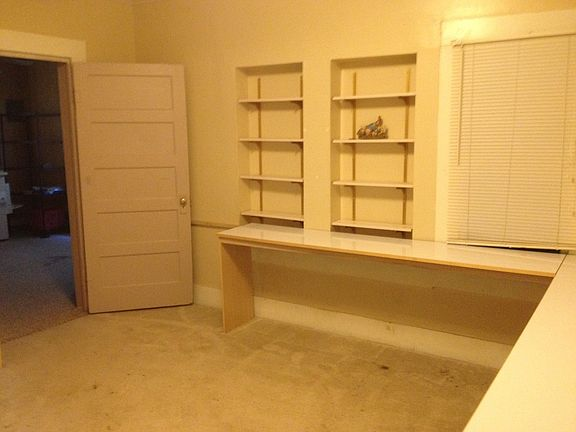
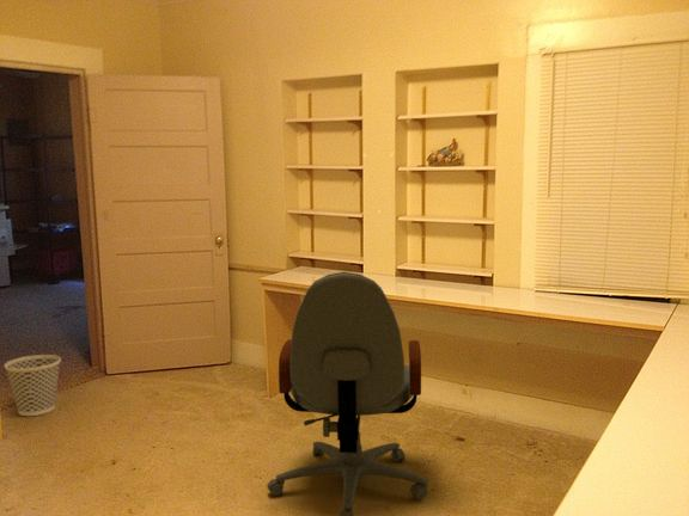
+ wastebasket [4,354,62,417]
+ office chair [266,271,429,516]
